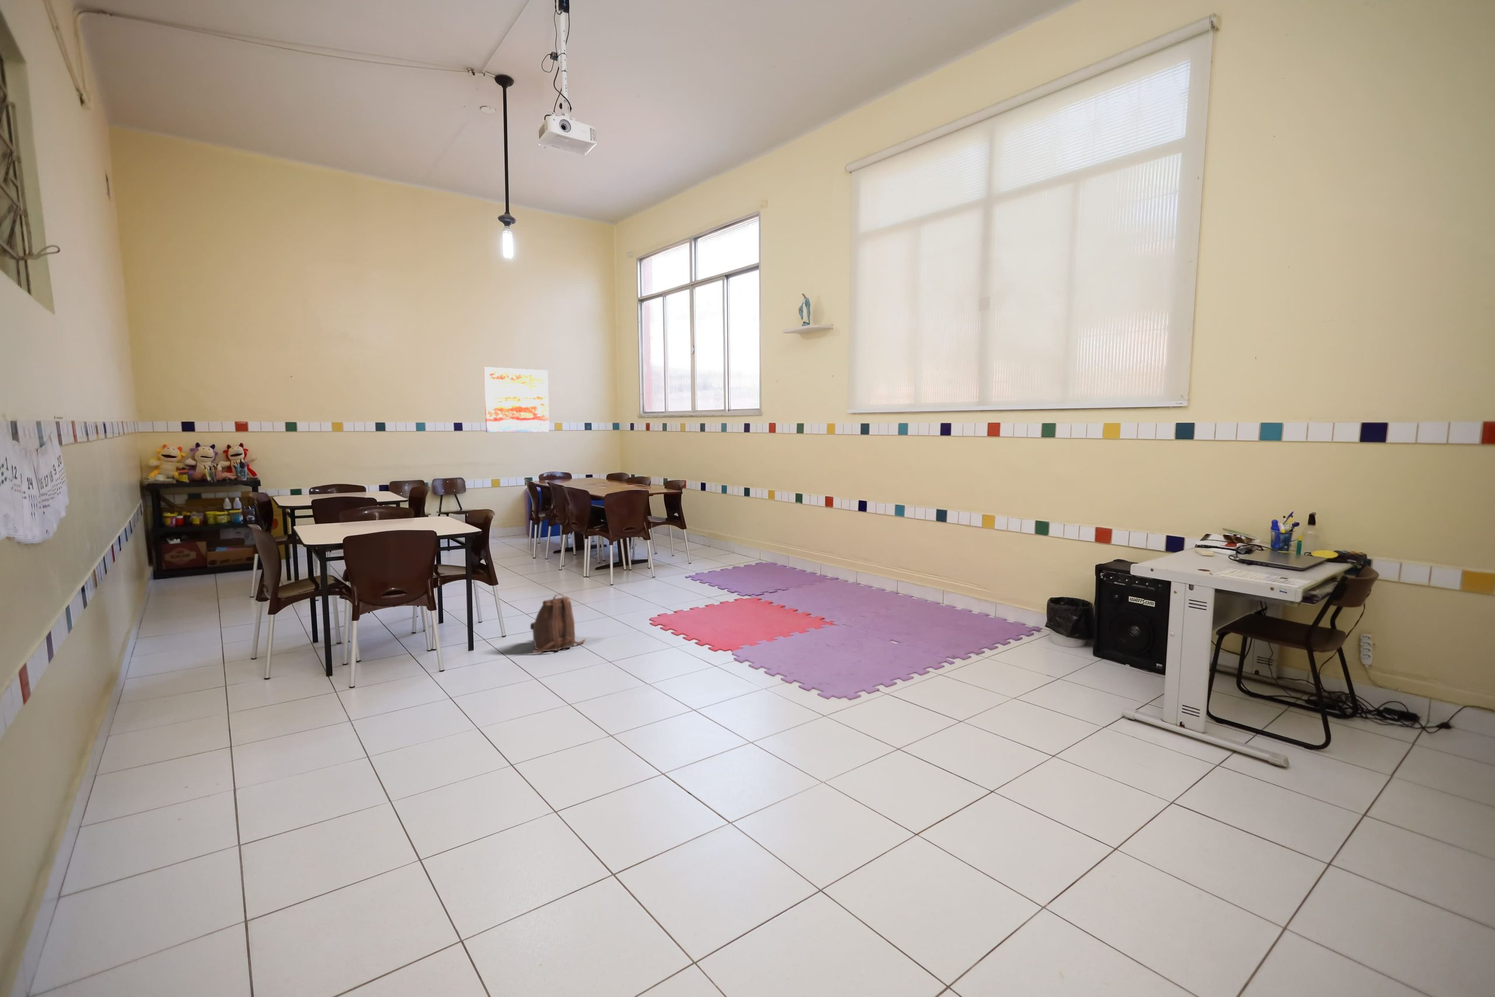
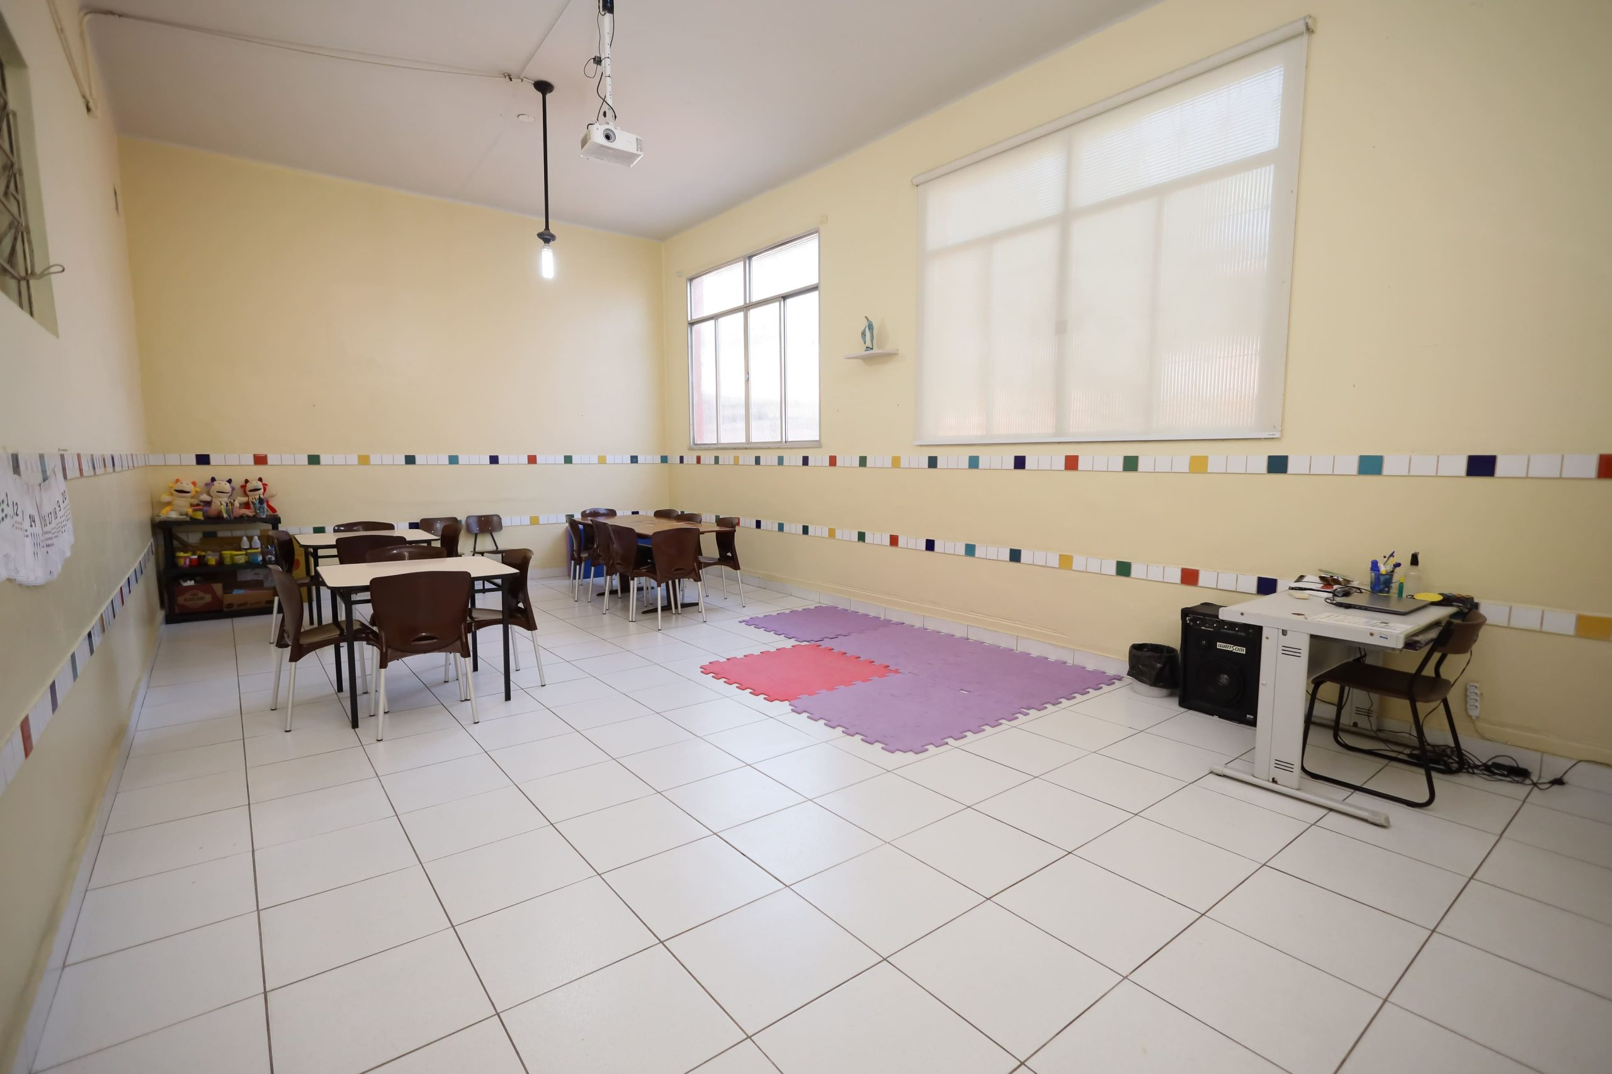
- wall art [483,366,551,433]
- backpack [529,593,586,653]
